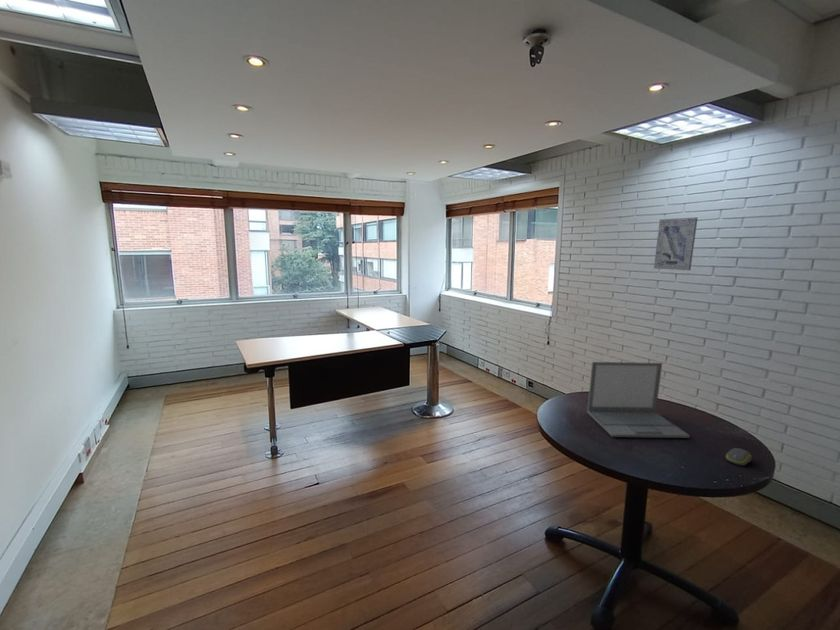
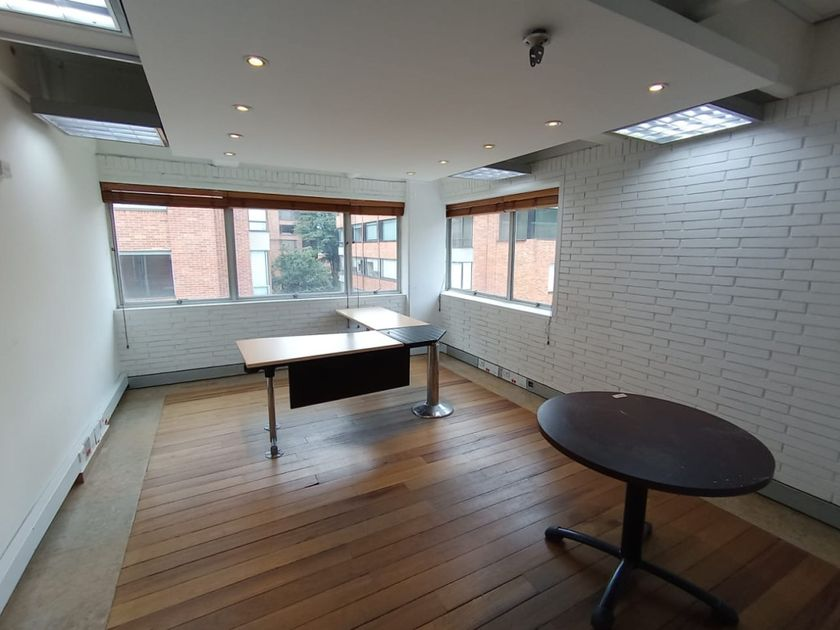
- laptop [586,361,691,439]
- wall art [653,216,699,271]
- computer mouse [725,447,752,466]
